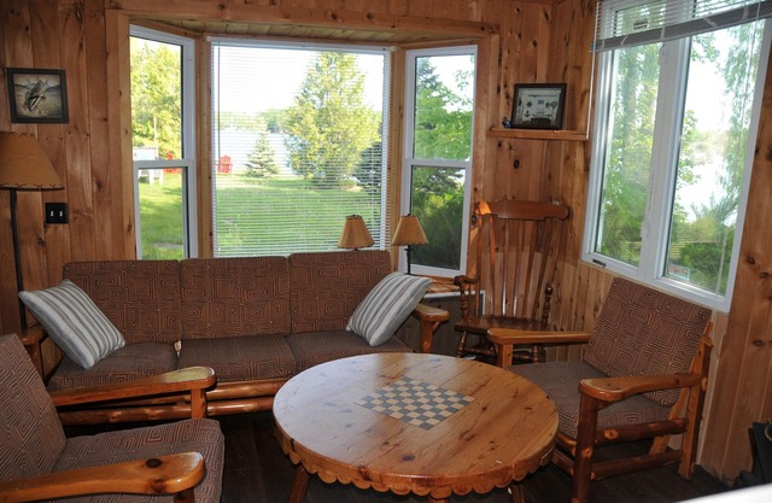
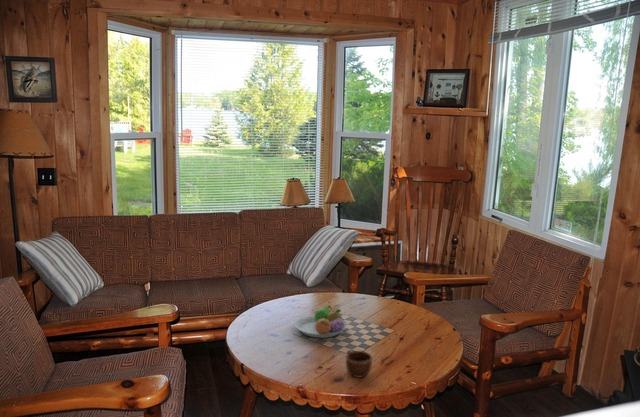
+ fruit bowl [294,304,347,339]
+ mug [345,348,374,379]
